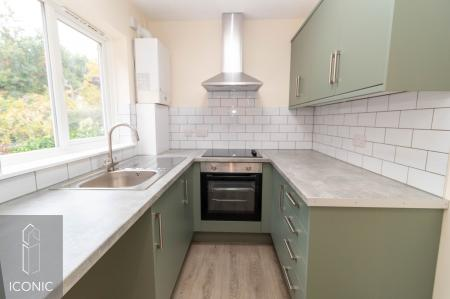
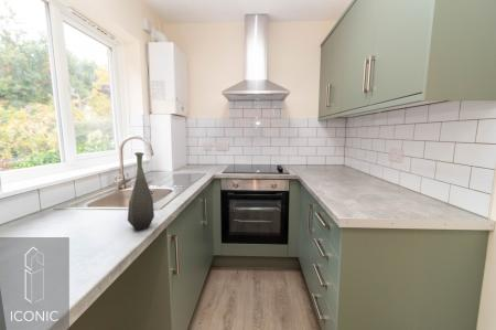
+ bottle [127,151,155,232]
